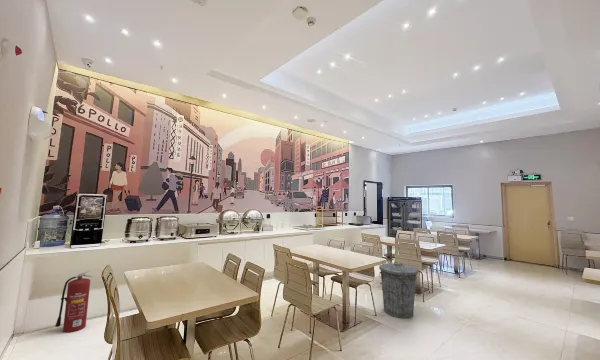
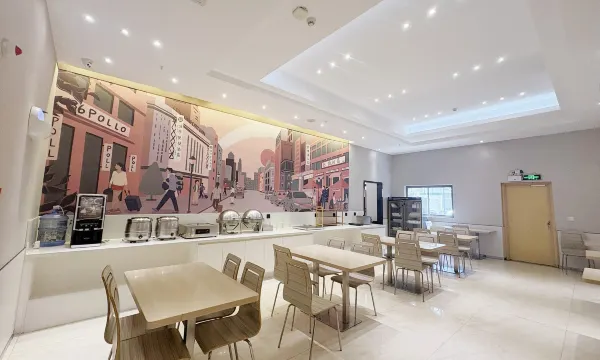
- trash can [378,260,419,319]
- fire extinguisher [54,270,93,333]
